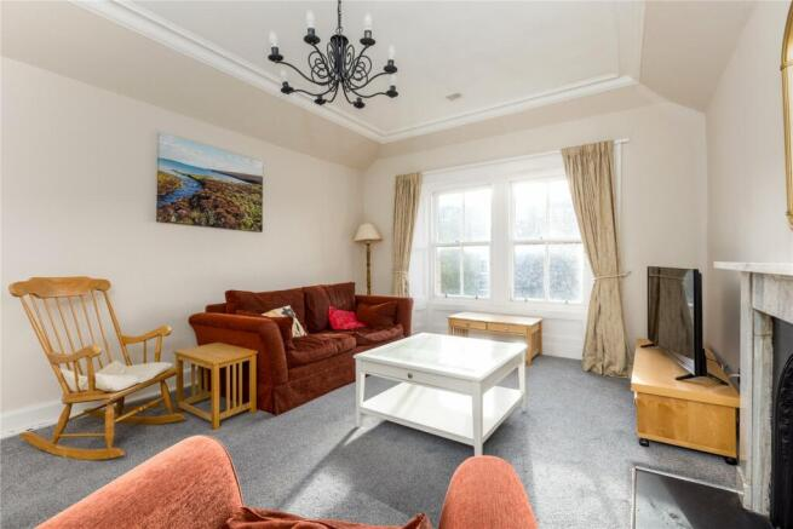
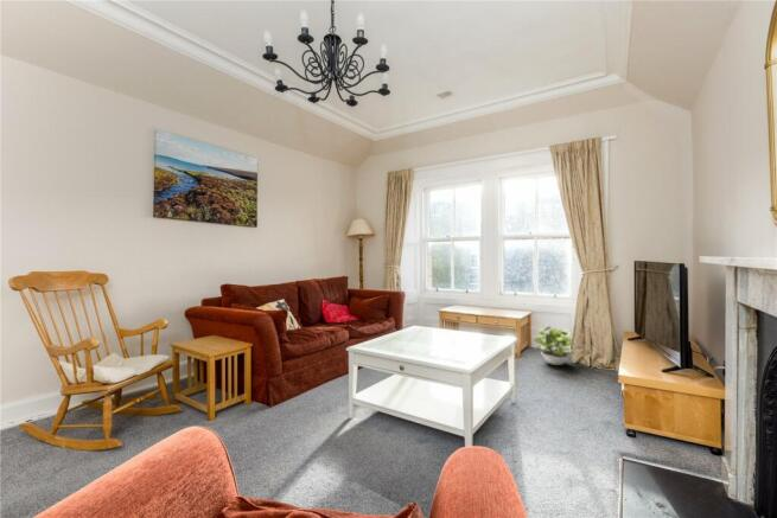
+ potted plant [533,326,574,366]
